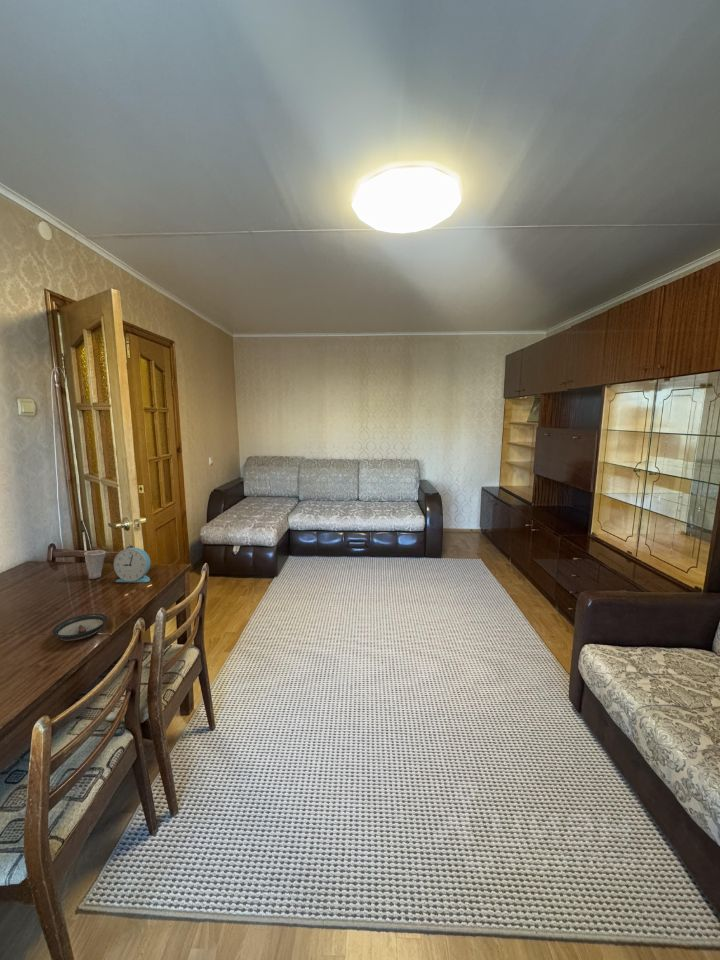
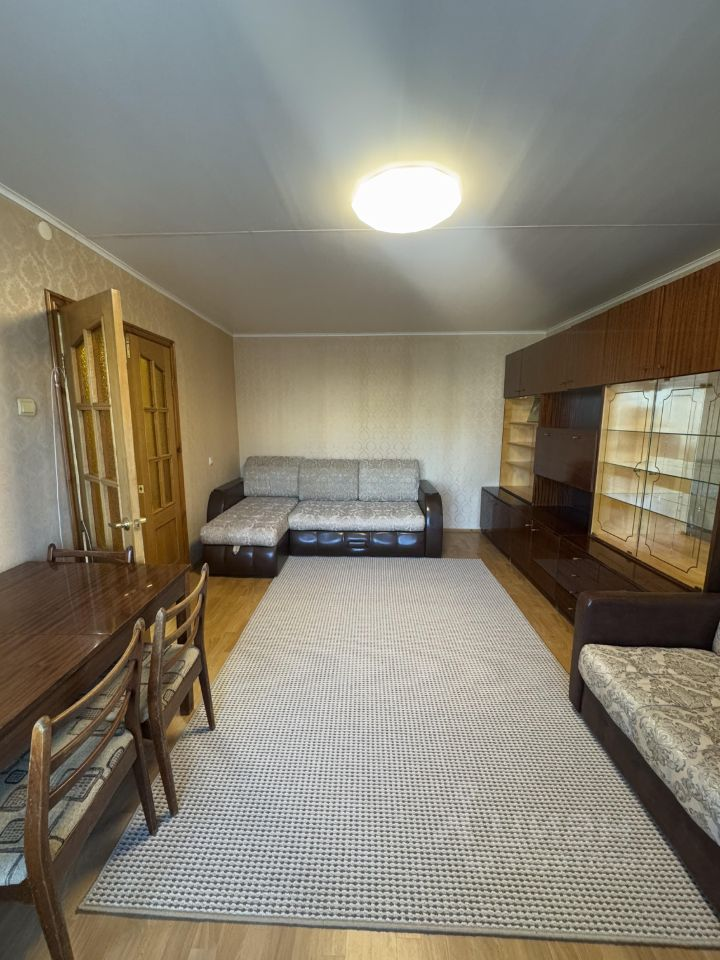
- alarm clock [113,547,151,583]
- saucer [51,613,108,642]
- cup [83,549,107,580]
